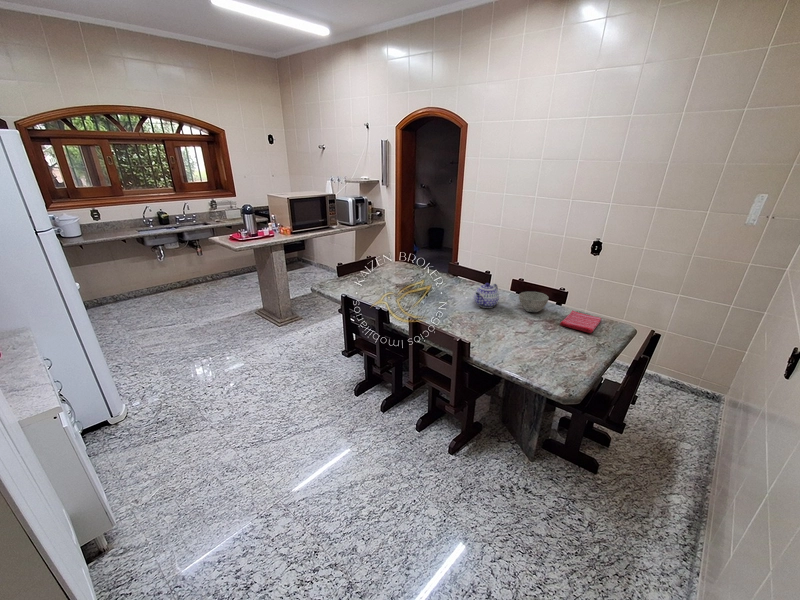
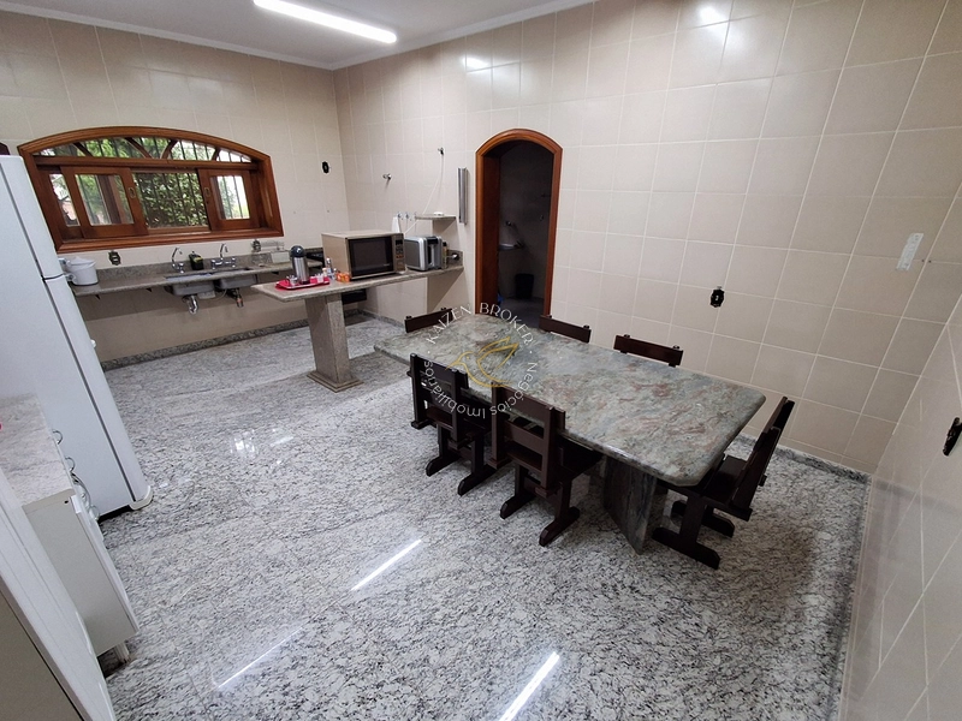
- teapot [473,282,500,309]
- dish towel [559,310,602,334]
- bowl [518,291,550,313]
